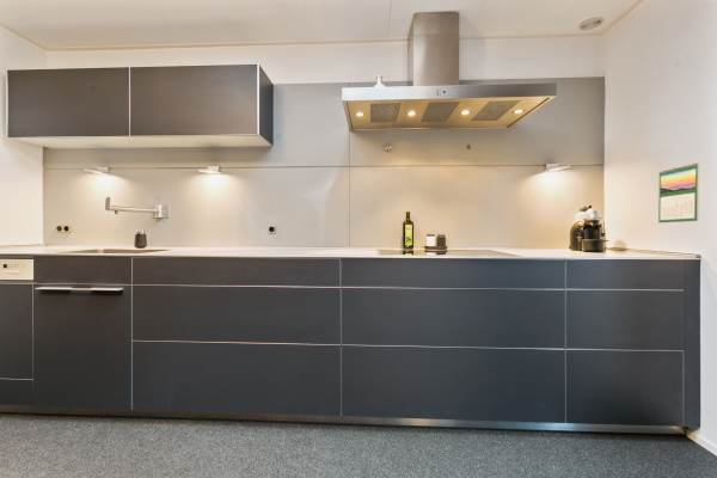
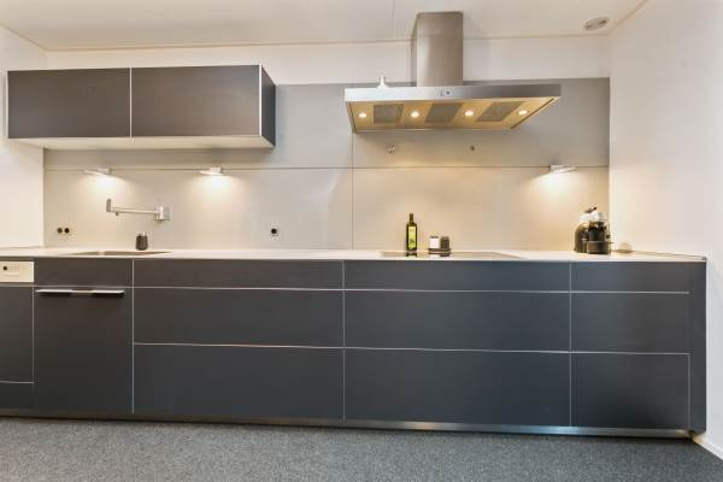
- calendar [657,161,700,223]
